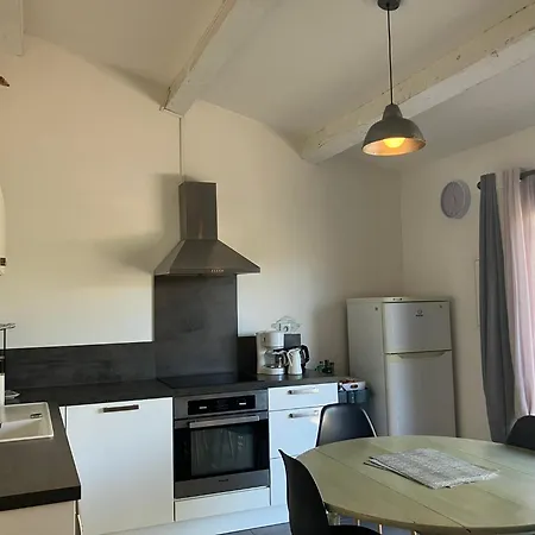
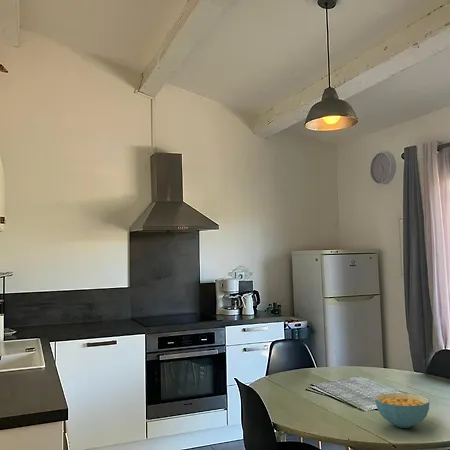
+ cereal bowl [374,392,430,429]
